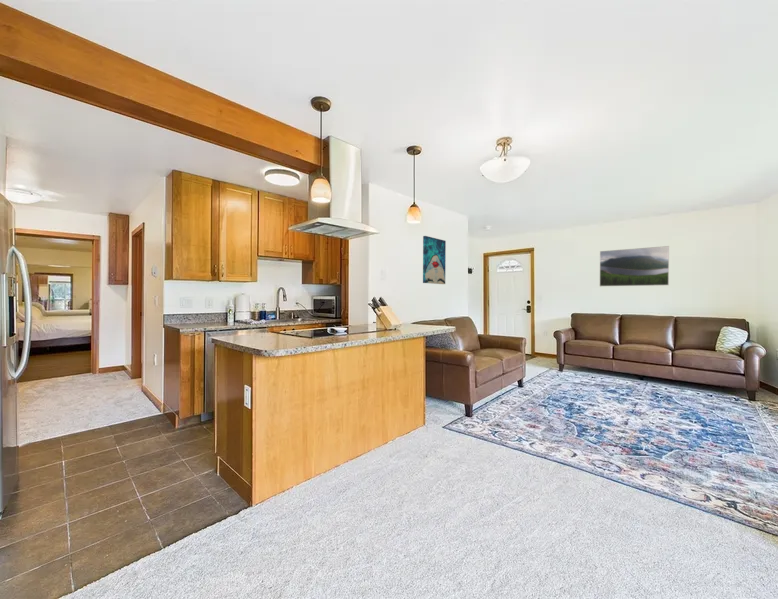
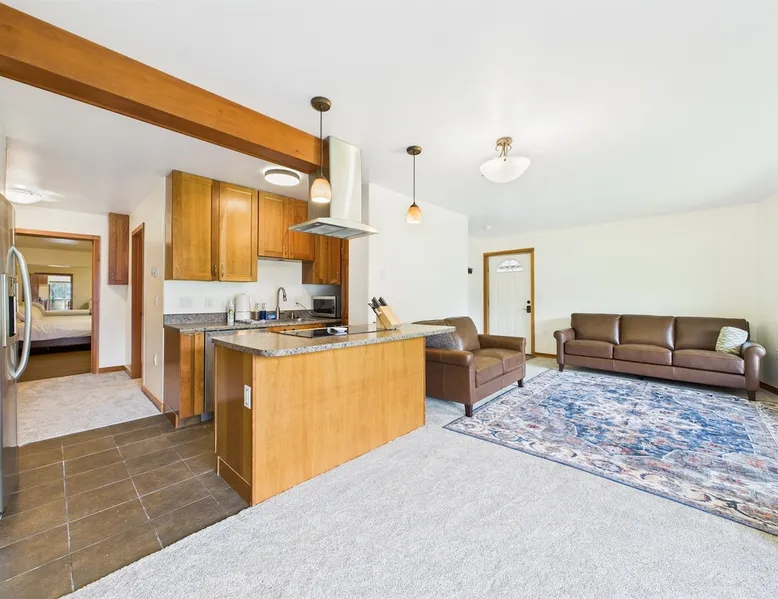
- wall art [422,235,447,285]
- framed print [599,245,670,287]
